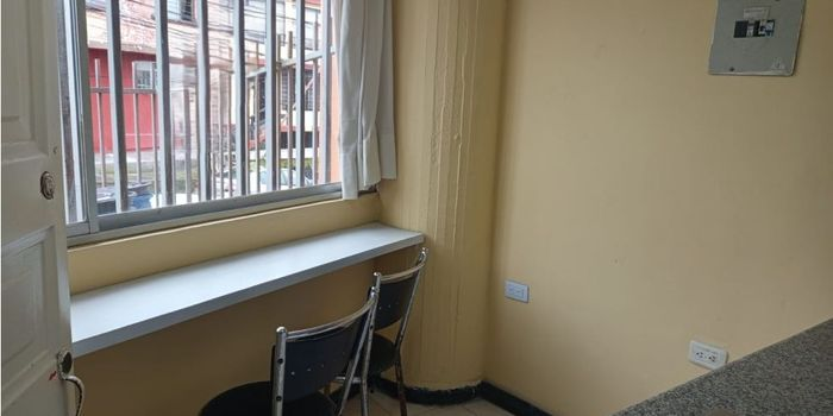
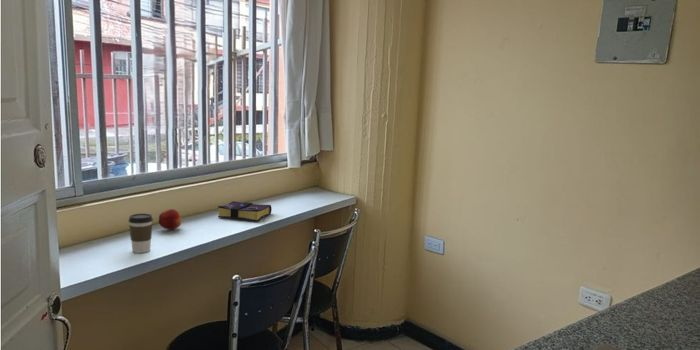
+ coffee cup [128,212,154,254]
+ apple [158,208,182,231]
+ book [217,200,273,222]
